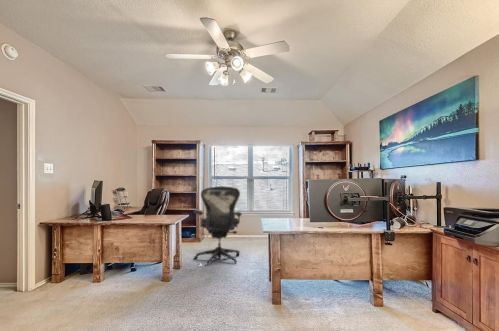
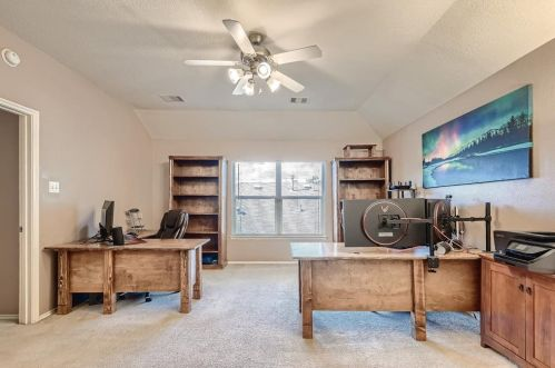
- office chair [192,185,243,267]
